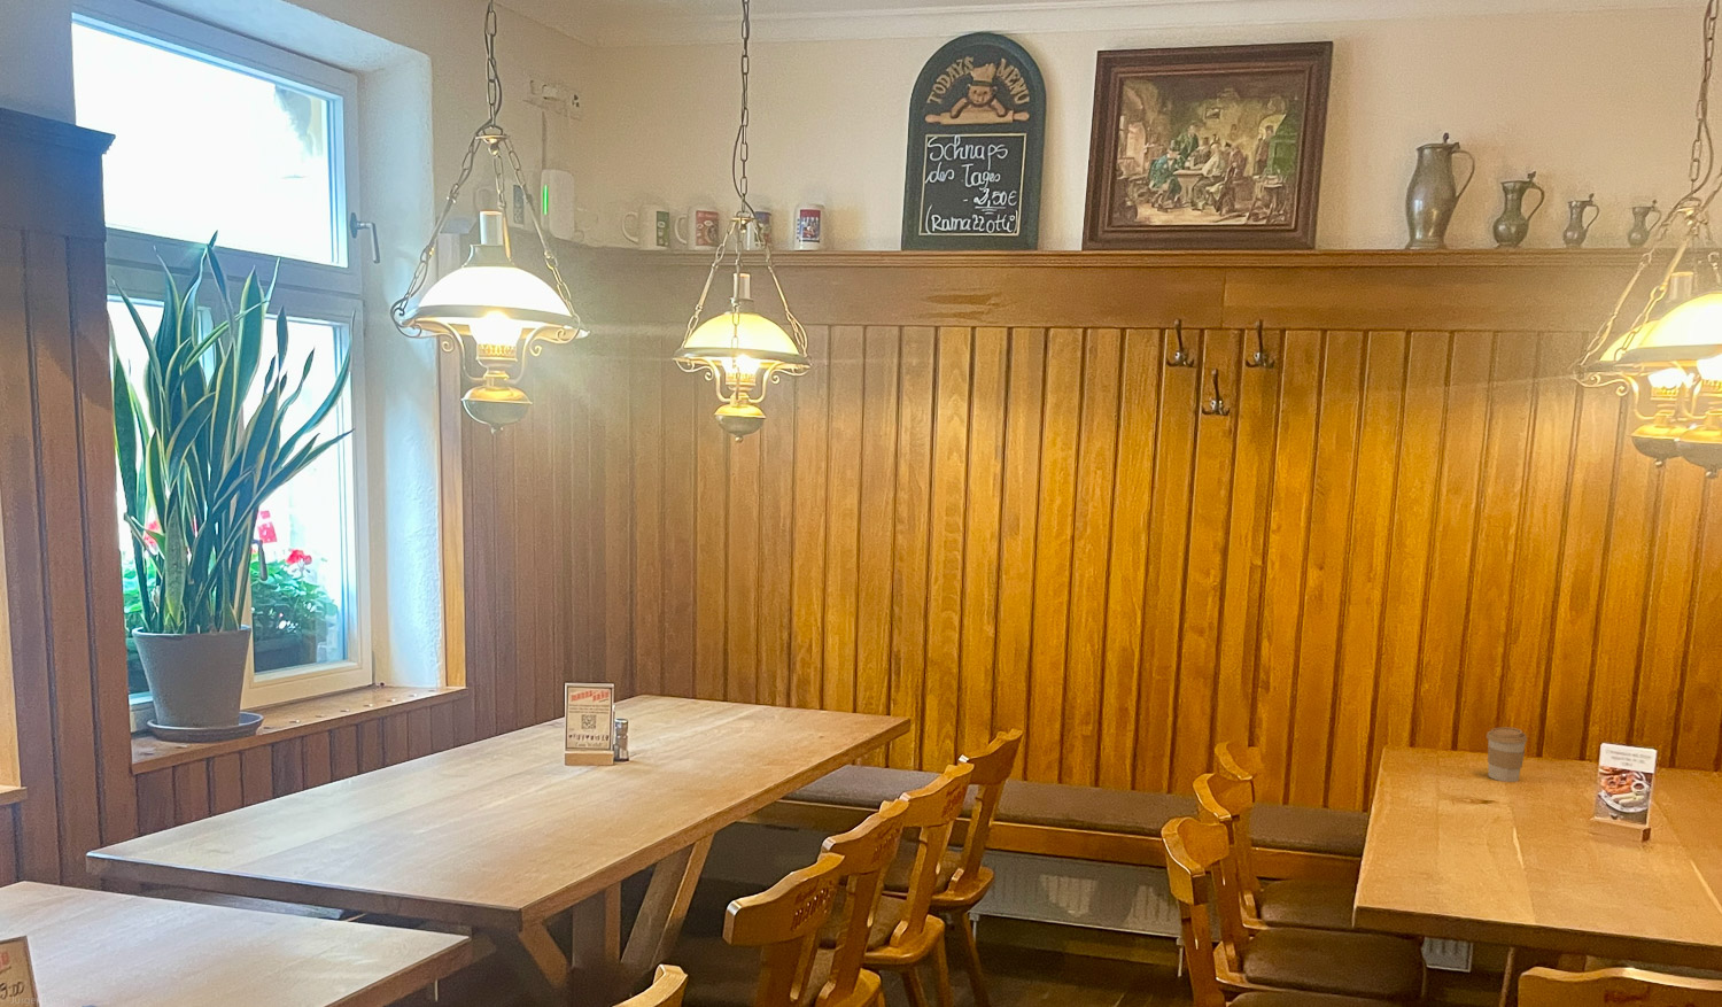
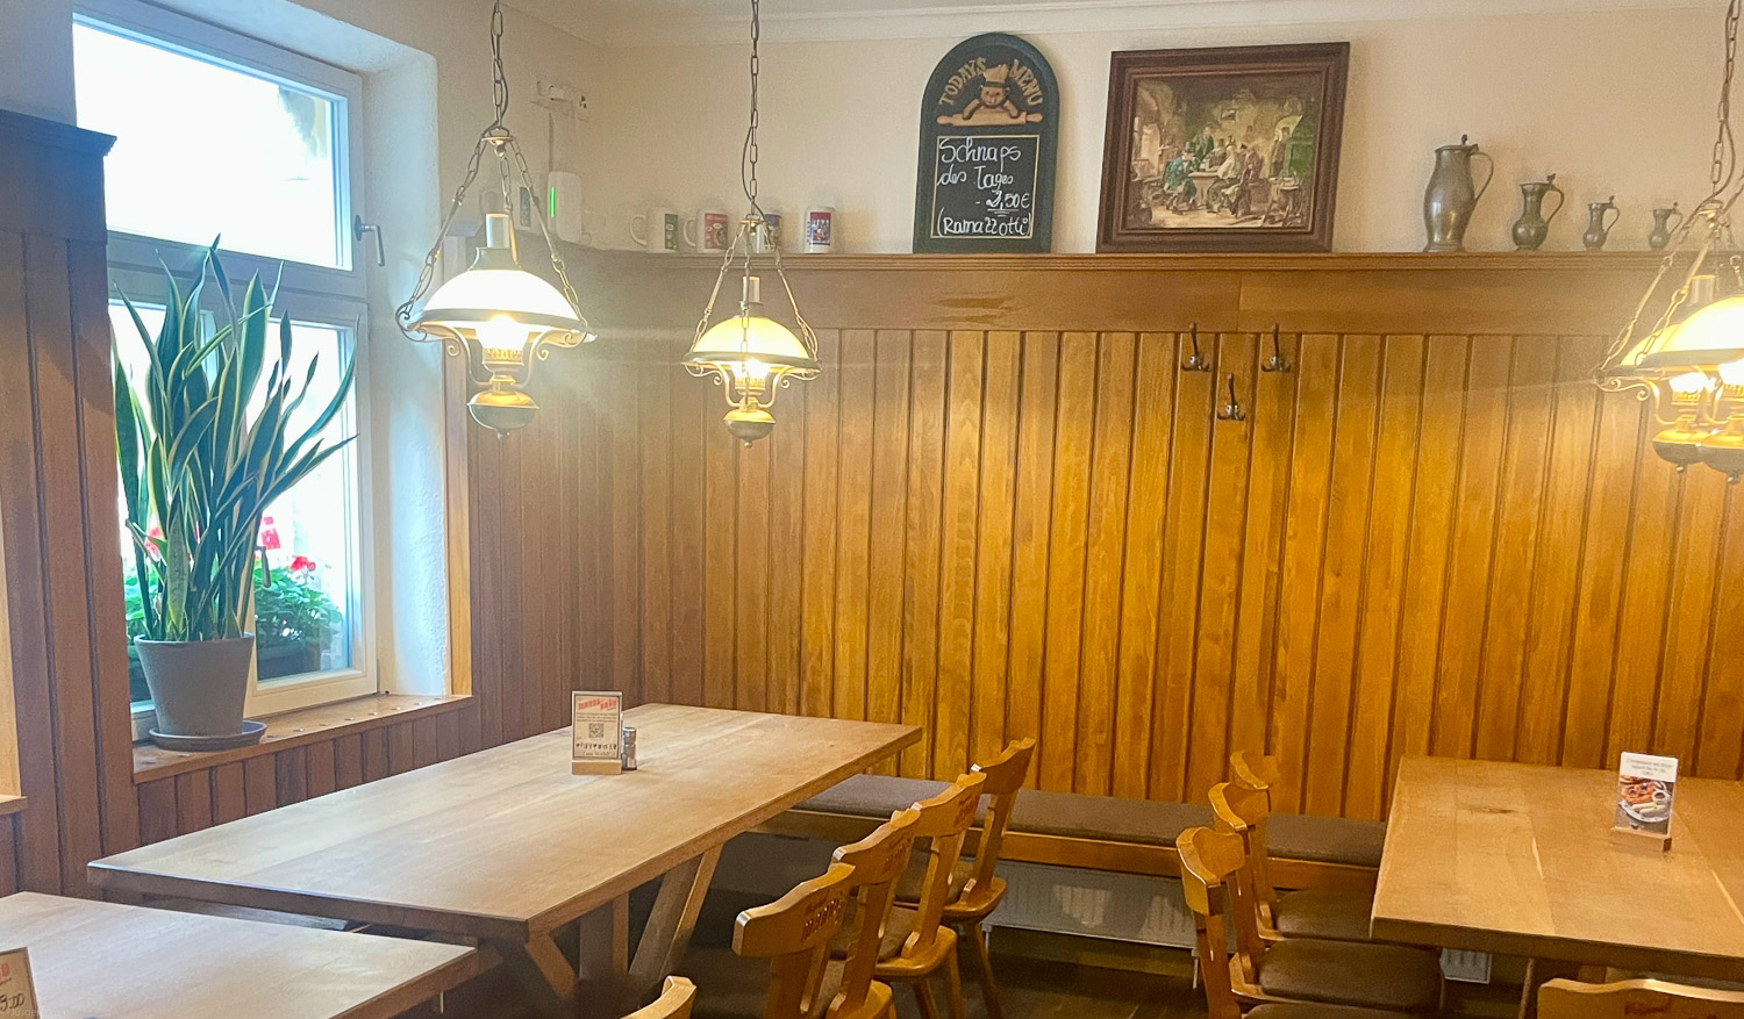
- coffee cup [1486,725,1528,783]
